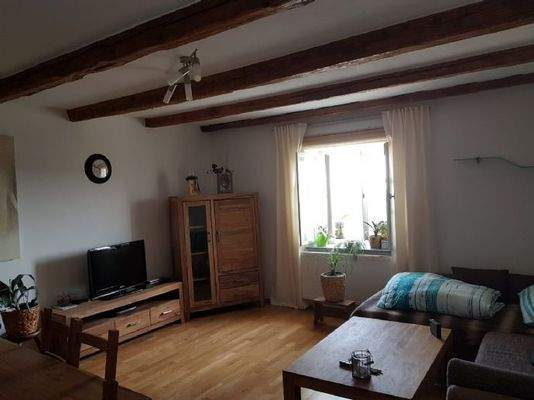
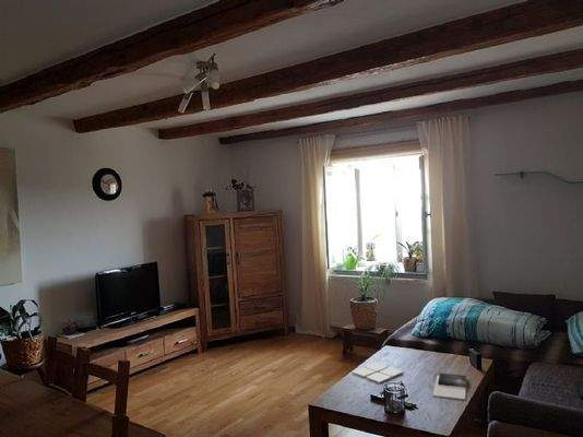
+ book [432,373,467,401]
+ drink coaster [350,362,404,385]
